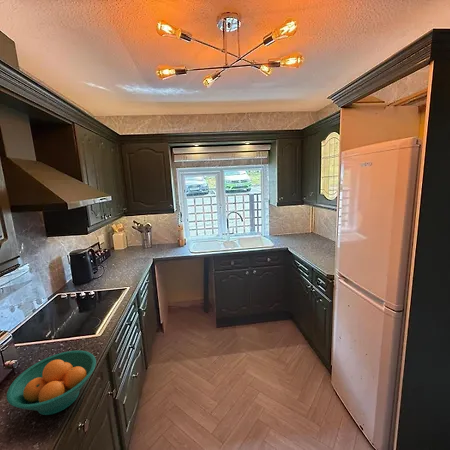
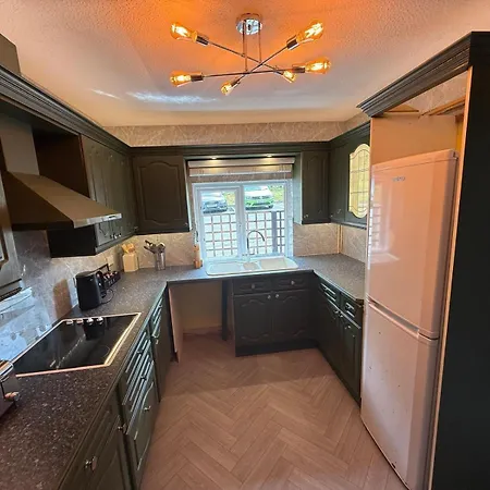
- fruit bowl [5,349,97,416]
